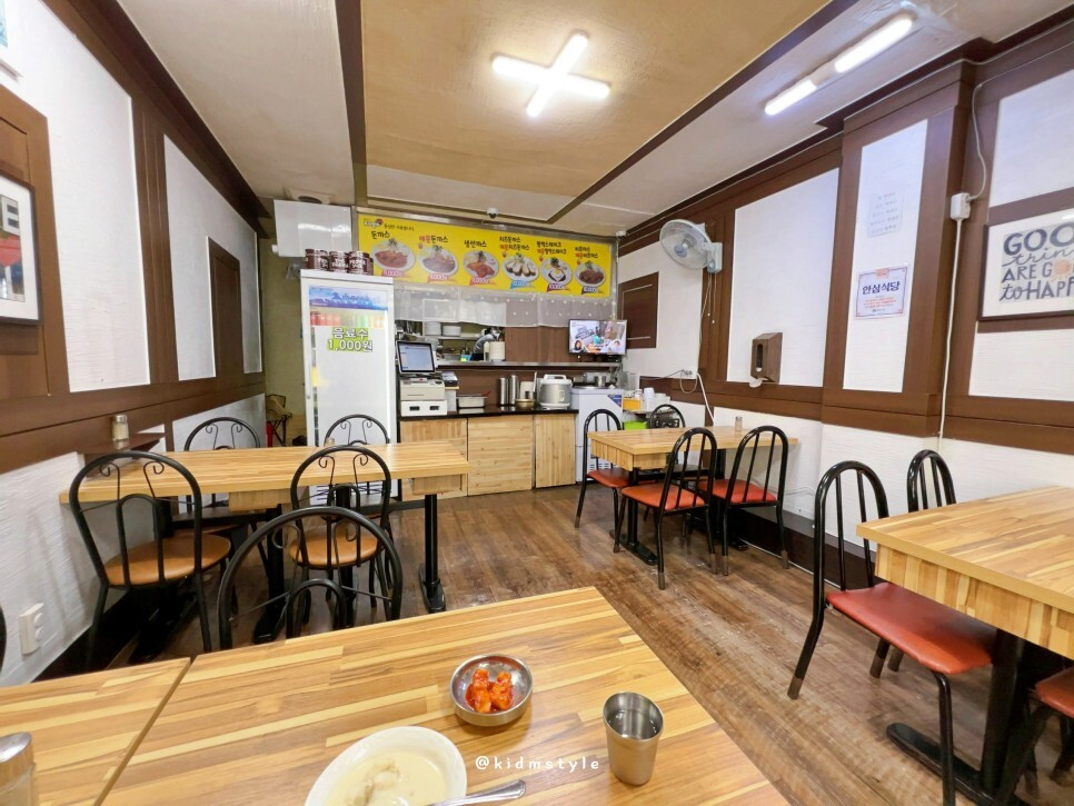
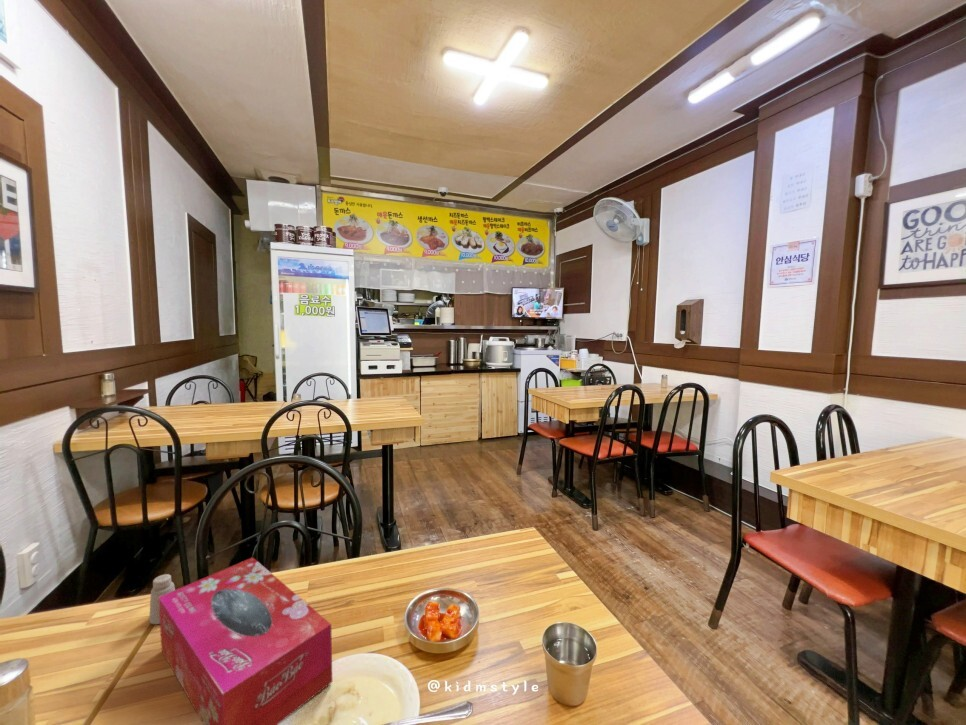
+ saltshaker [148,573,176,625]
+ tissue box [158,556,333,725]
